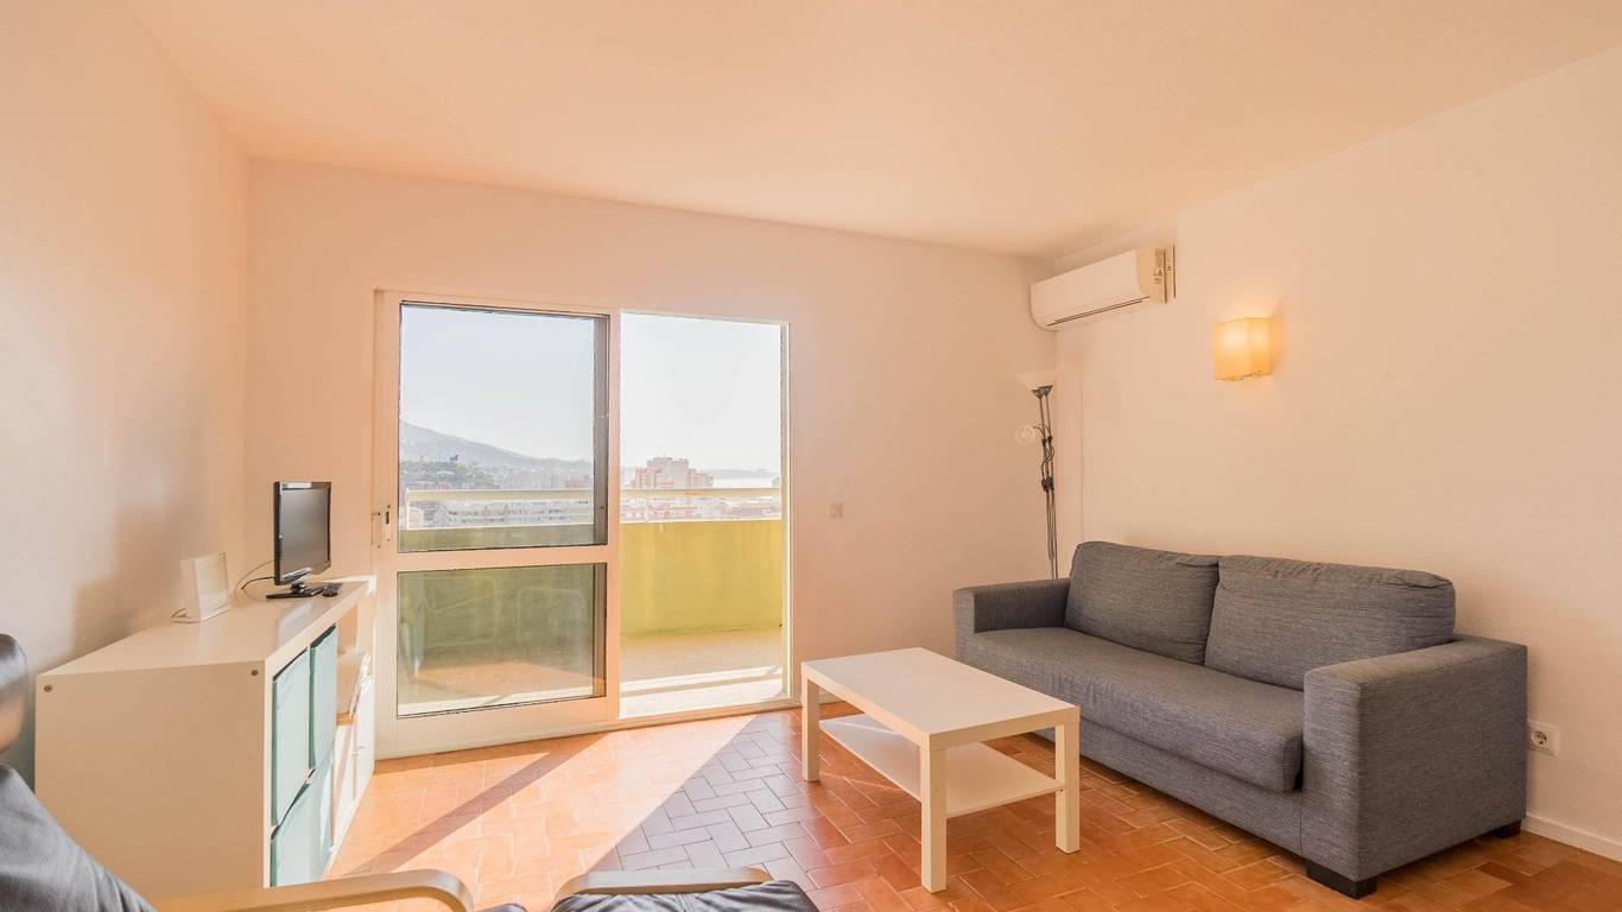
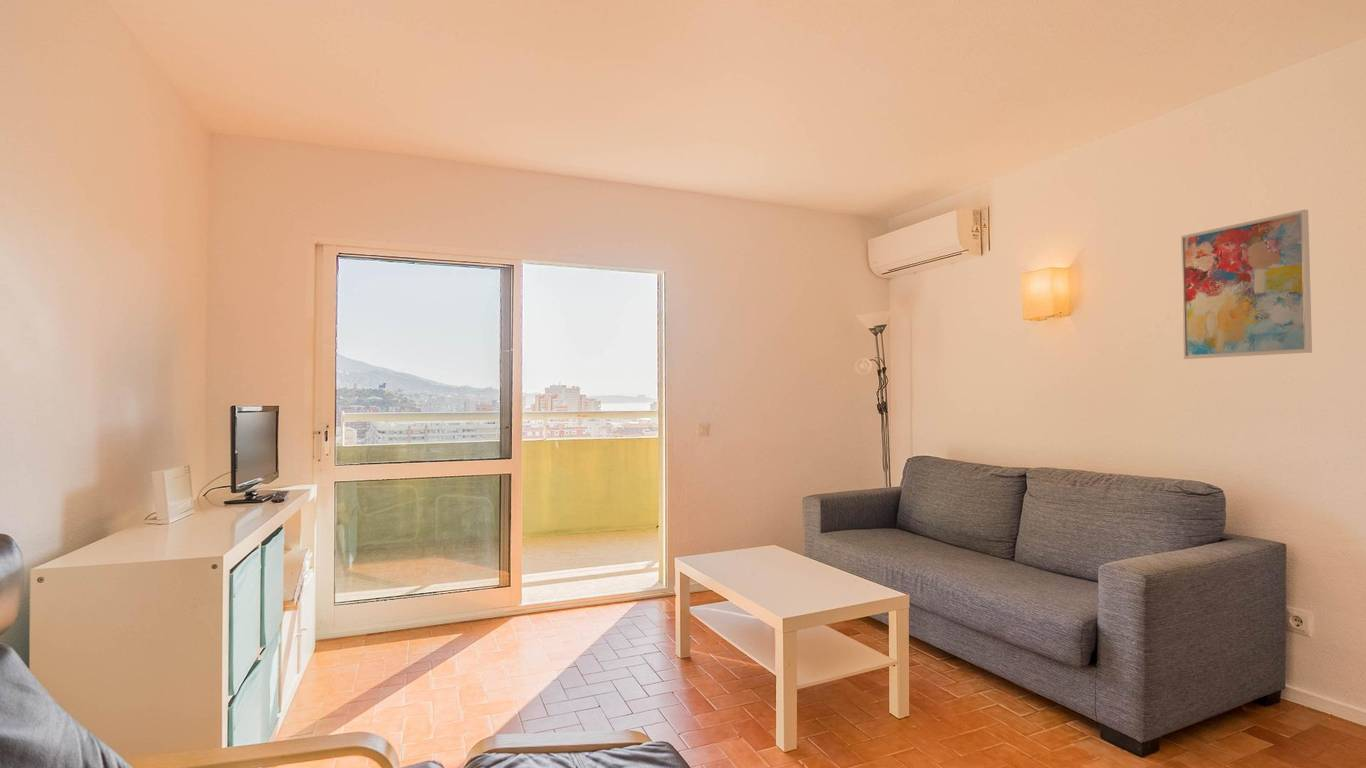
+ wall art [1180,209,1313,360]
